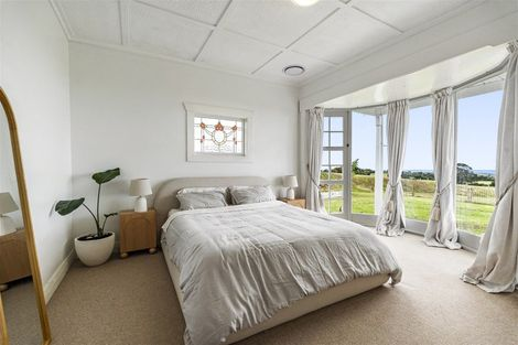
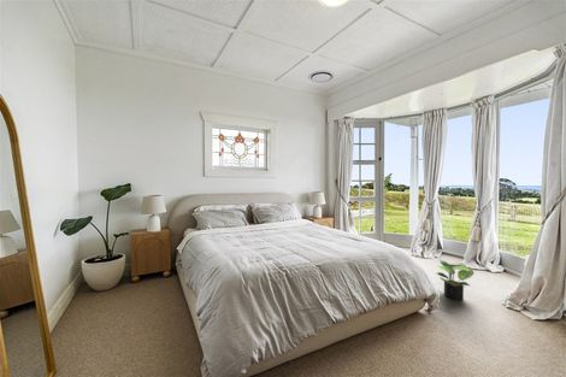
+ potted plant [436,259,474,301]
